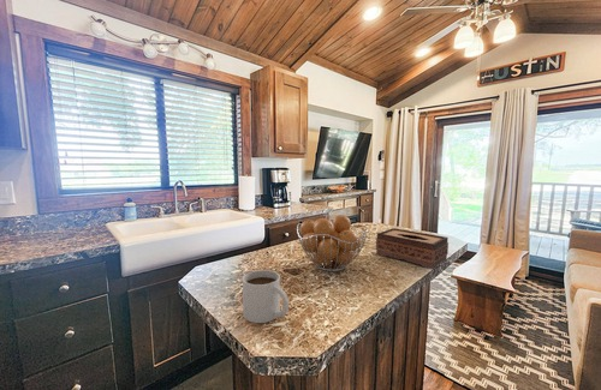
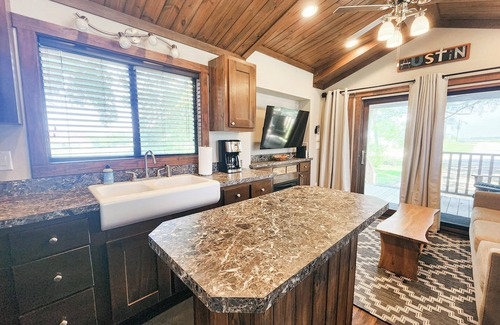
- tissue box [375,227,450,270]
- mug [242,269,290,324]
- fruit basket [296,214,369,272]
